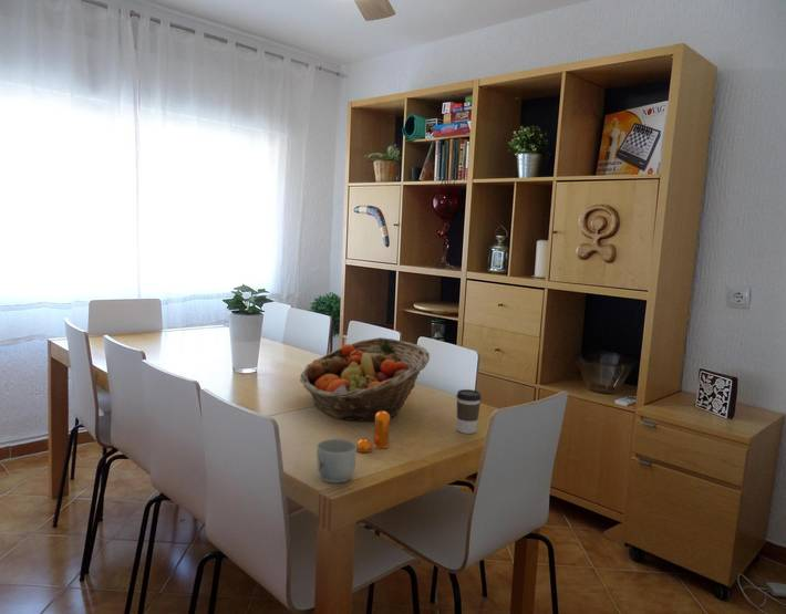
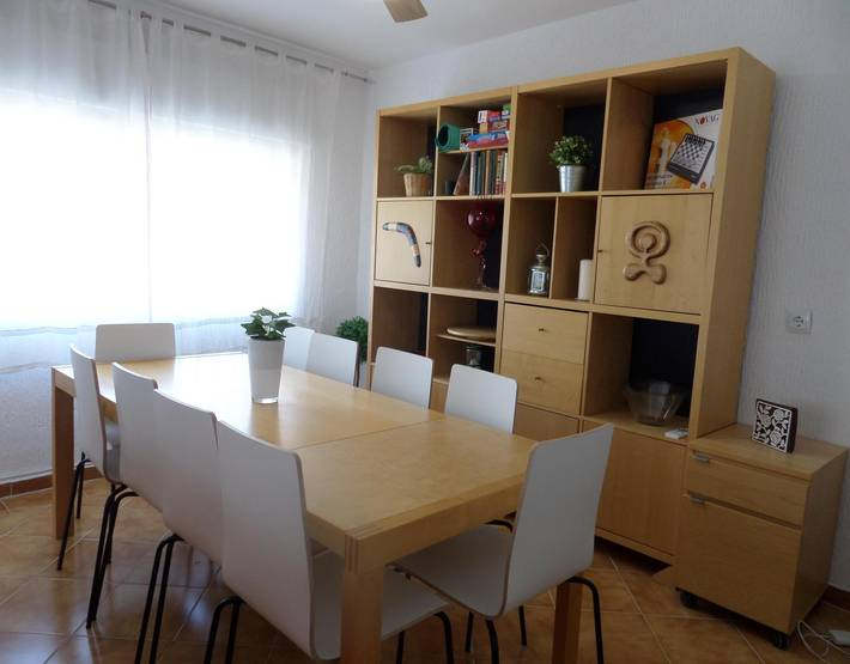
- fruit basket [299,336,431,423]
- mug [316,438,358,483]
- coffee cup [455,388,483,435]
- pepper shaker [356,412,391,454]
